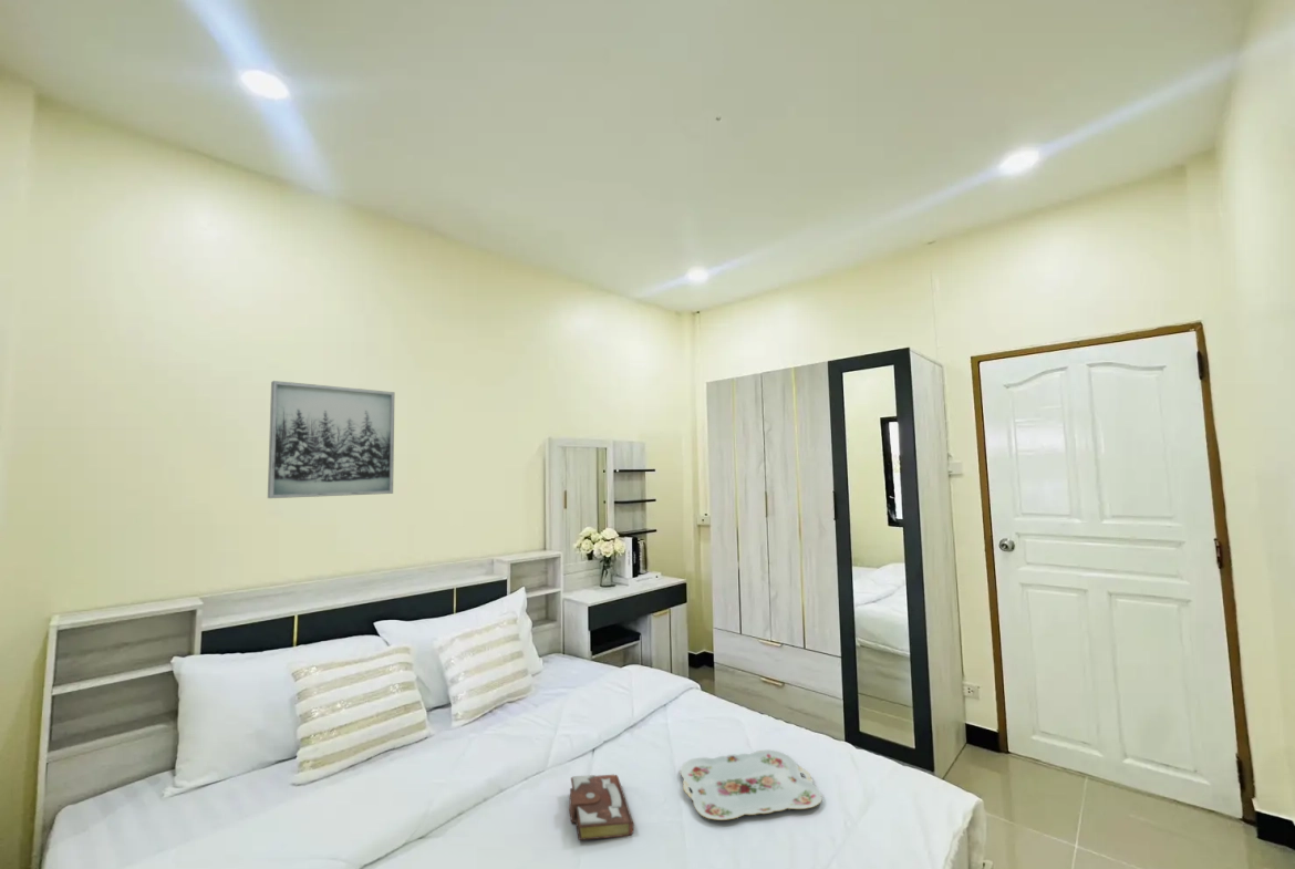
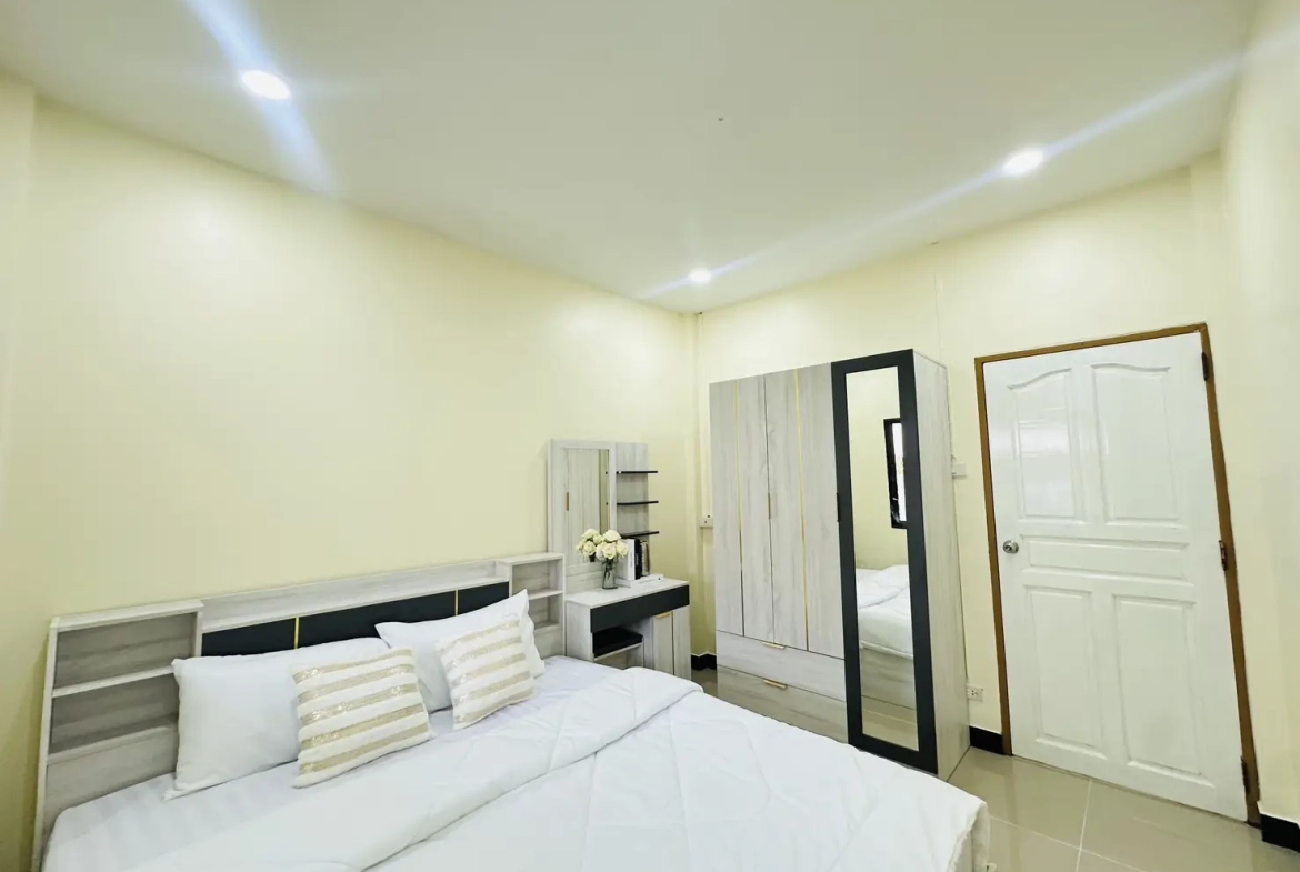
- serving tray [678,748,823,821]
- wall art [267,380,395,499]
- book [568,774,635,841]
